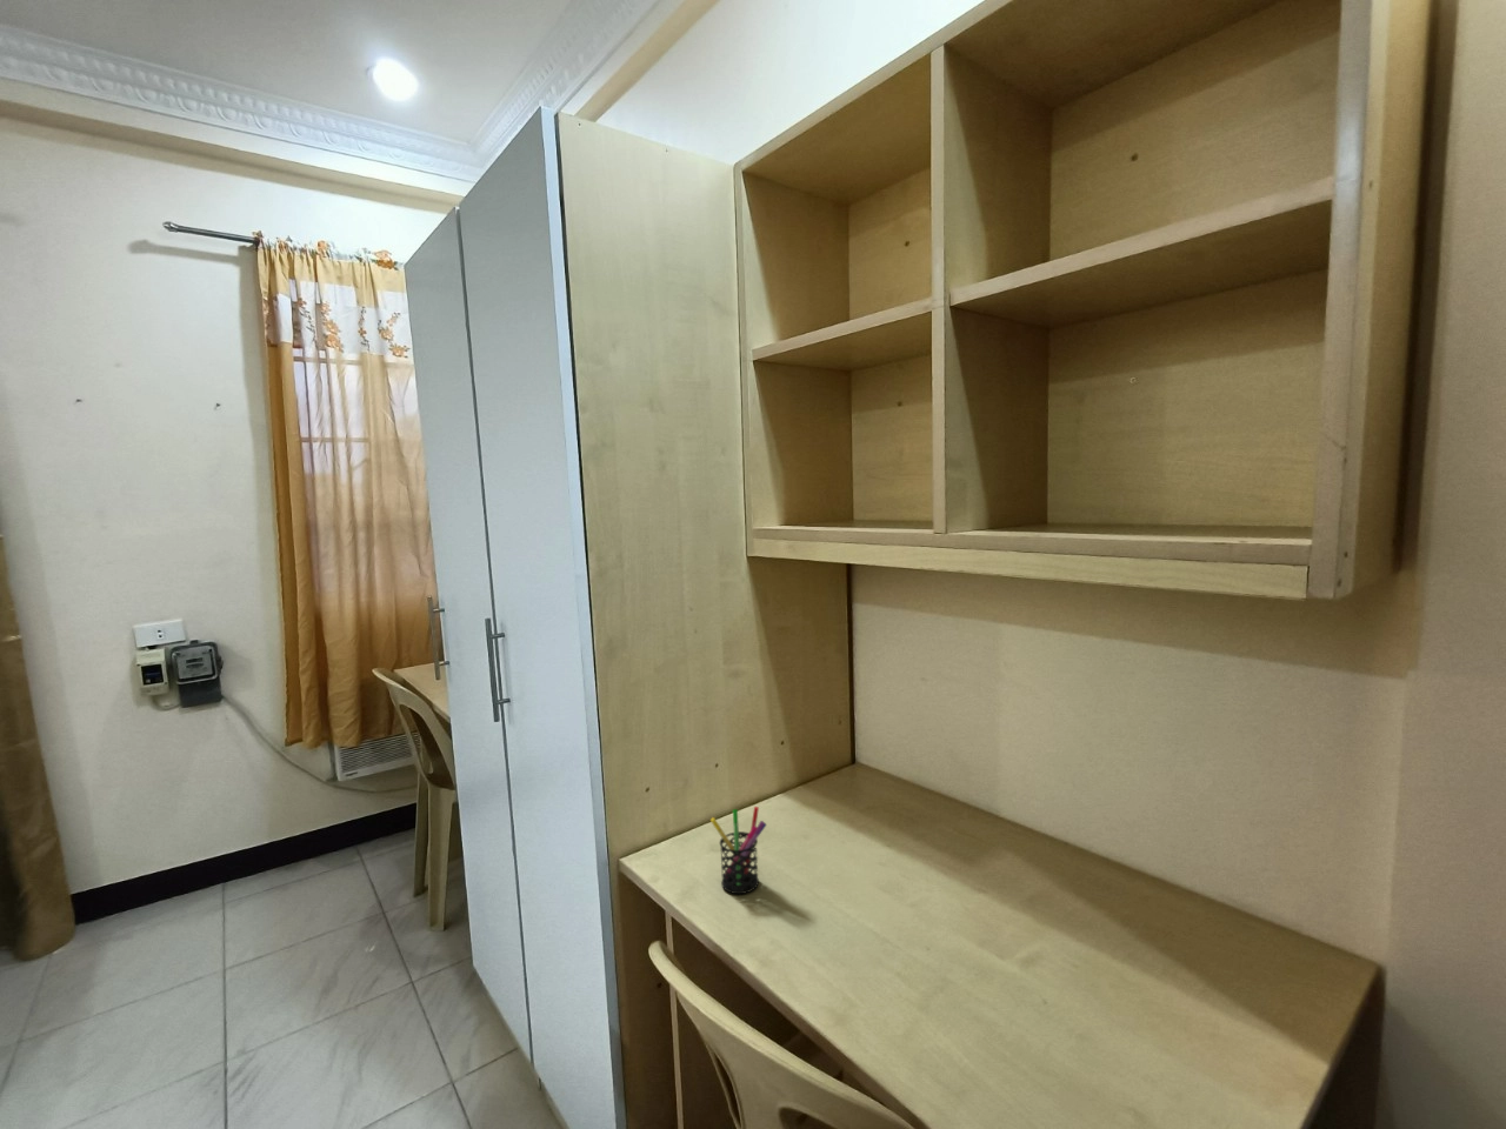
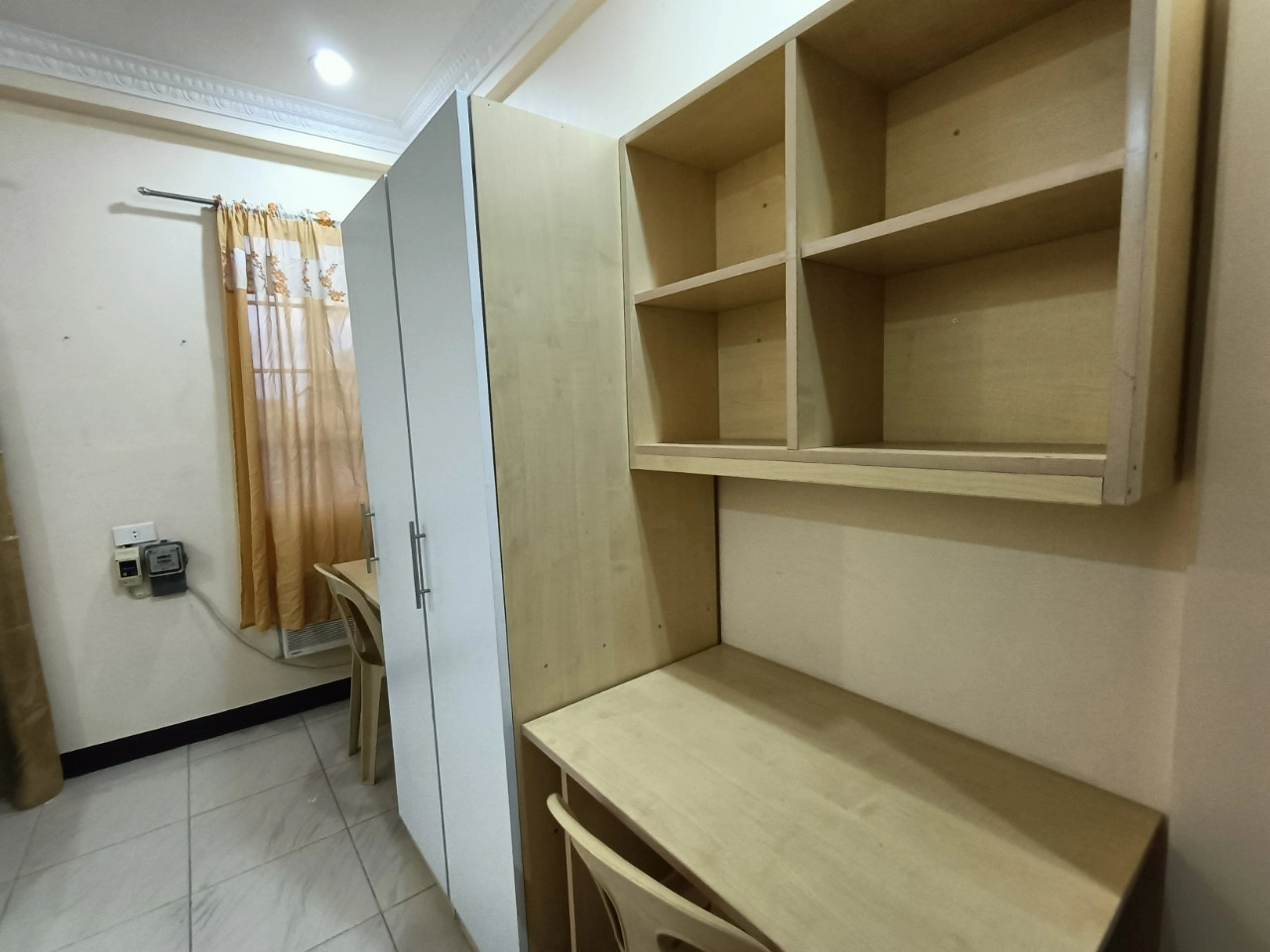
- pen holder [709,805,767,895]
